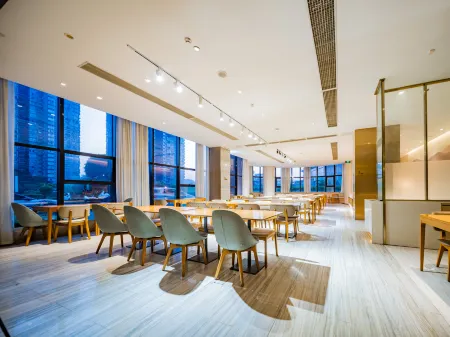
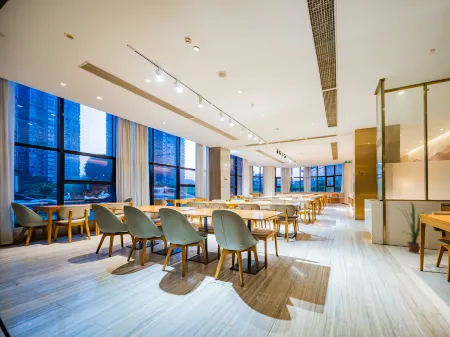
+ house plant [396,200,428,255]
